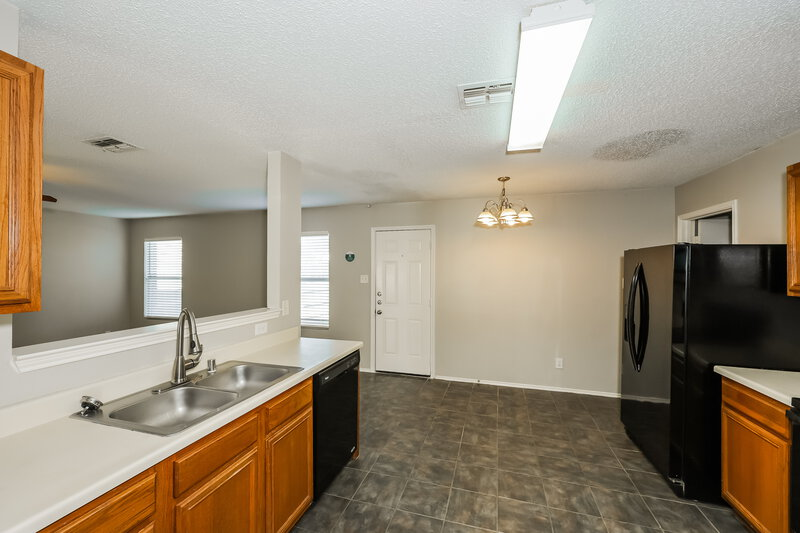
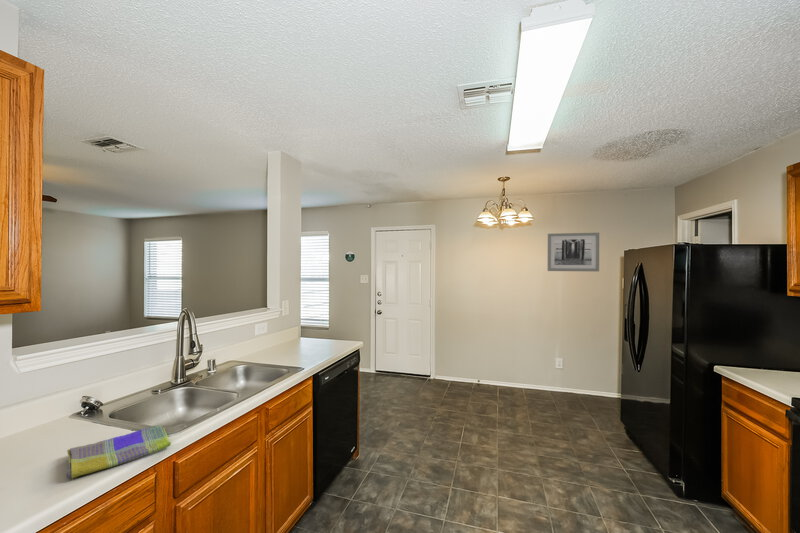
+ dish towel [65,424,172,479]
+ wall art [547,232,600,272]
